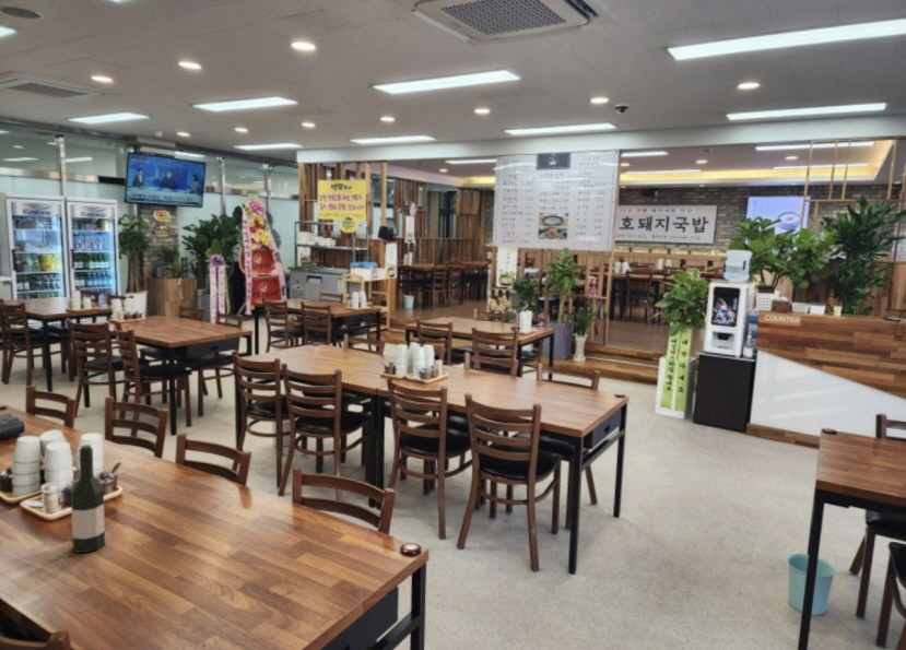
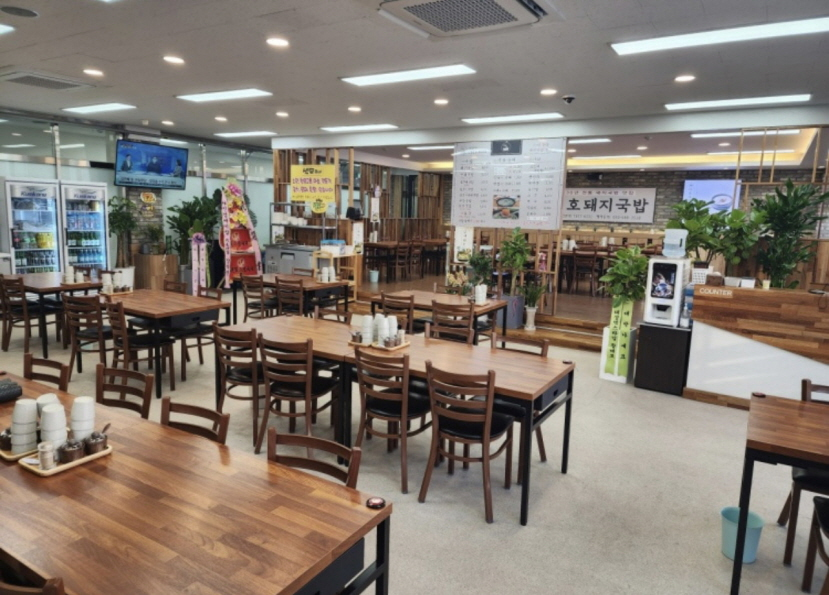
- wine bottle [70,444,106,554]
